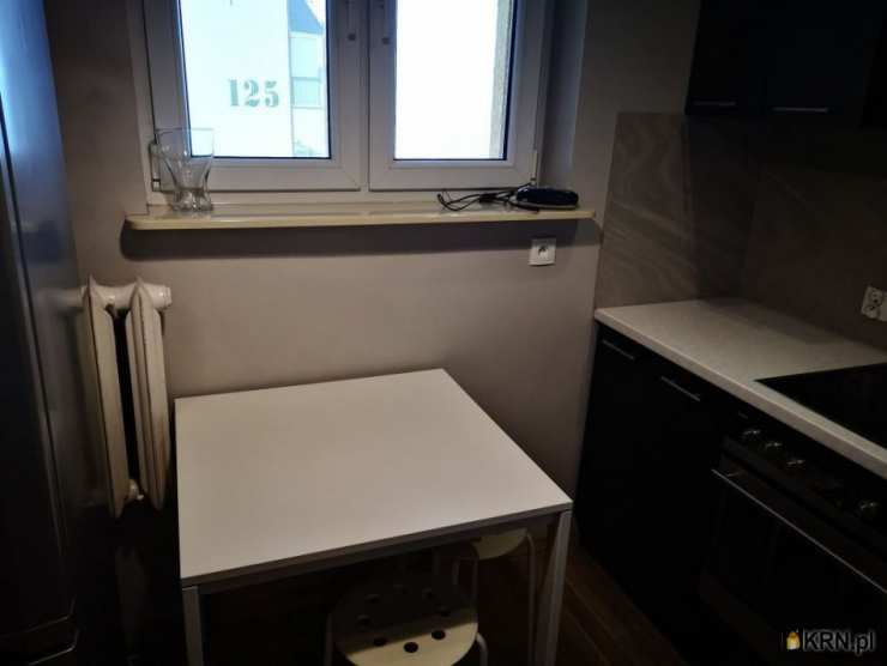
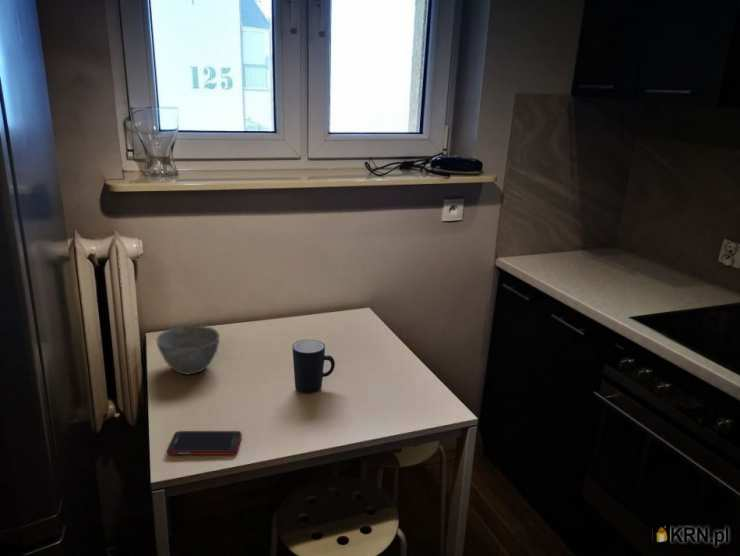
+ bowl [155,325,221,376]
+ cell phone [166,430,243,456]
+ mug [291,338,336,394]
